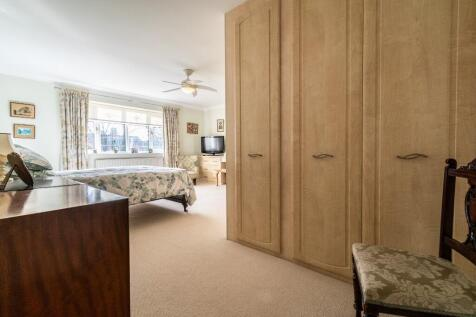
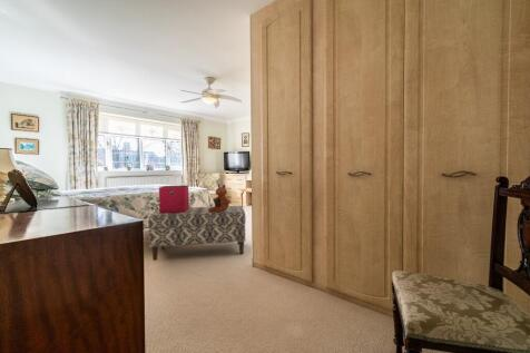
+ toy [208,184,232,213]
+ bench [147,205,247,262]
+ storage bin [158,185,190,214]
